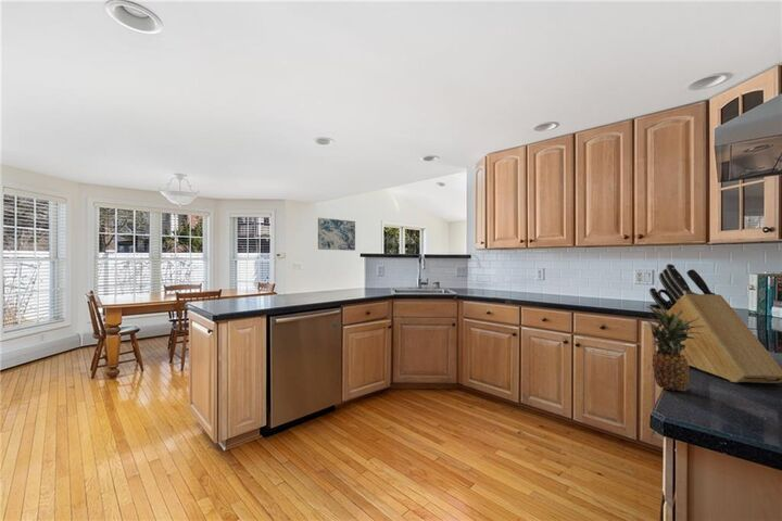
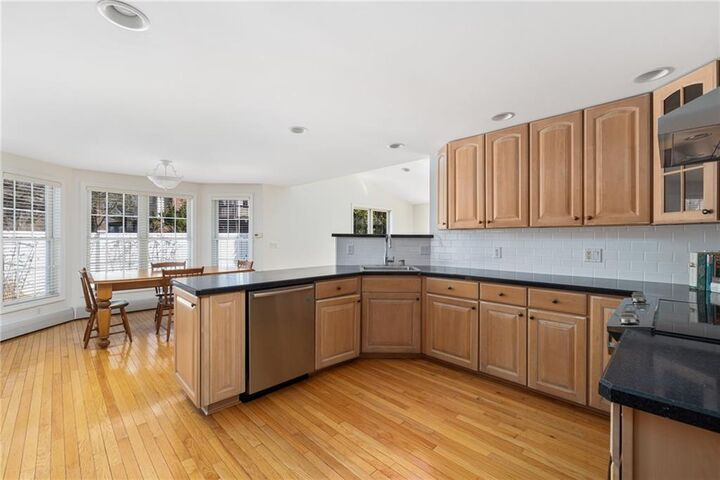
- wall art [317,217,356,252]
- knife block [648,263,782,384]
- fruit [645,305,704,392]
